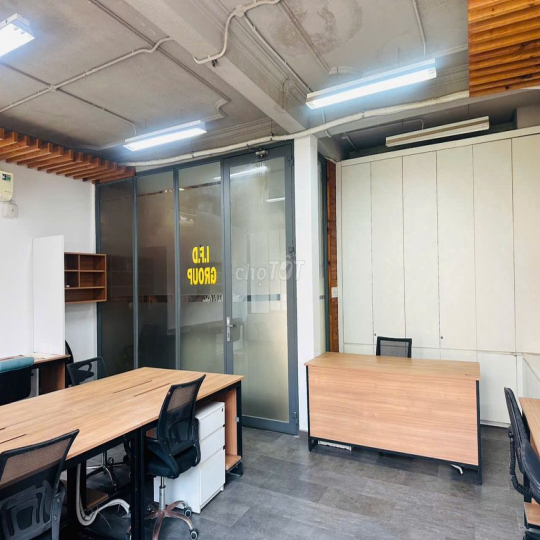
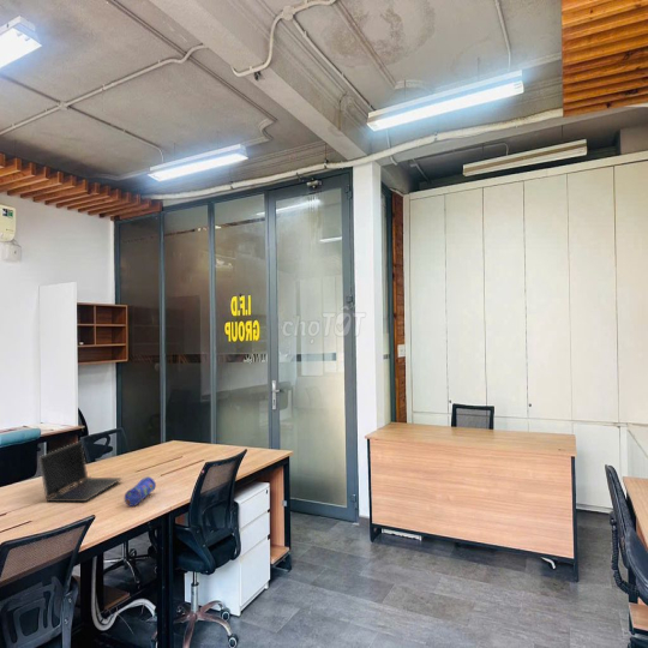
+ laptop computer [37,440,124,503]
+ pencil case [124,475,157,508]
